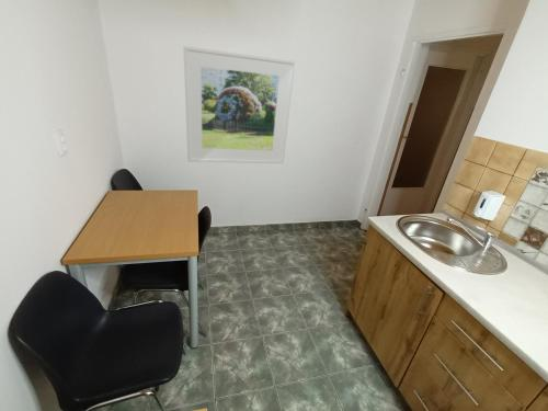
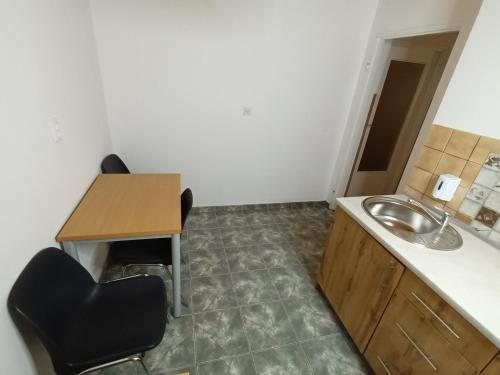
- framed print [183,45,296,164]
